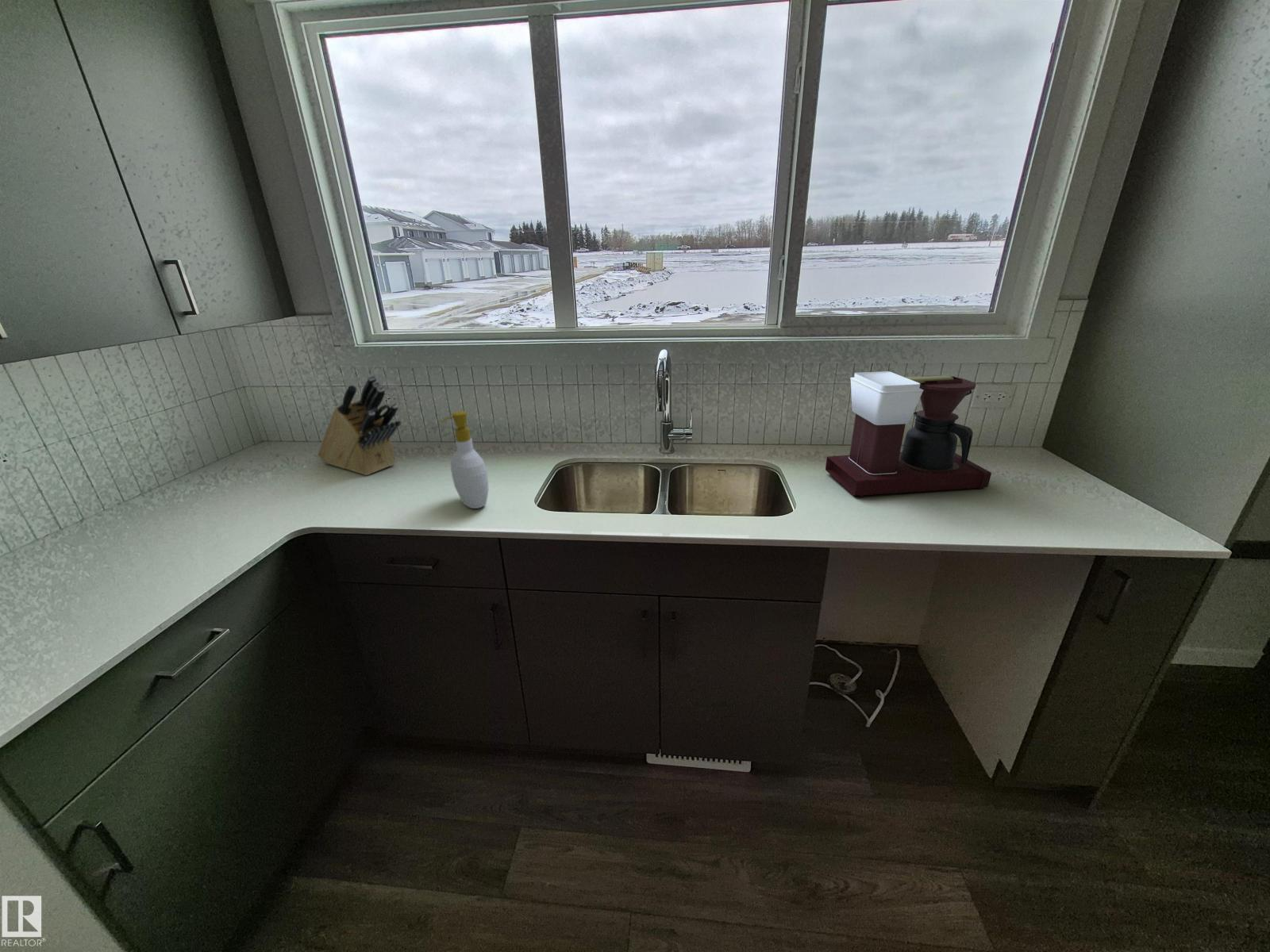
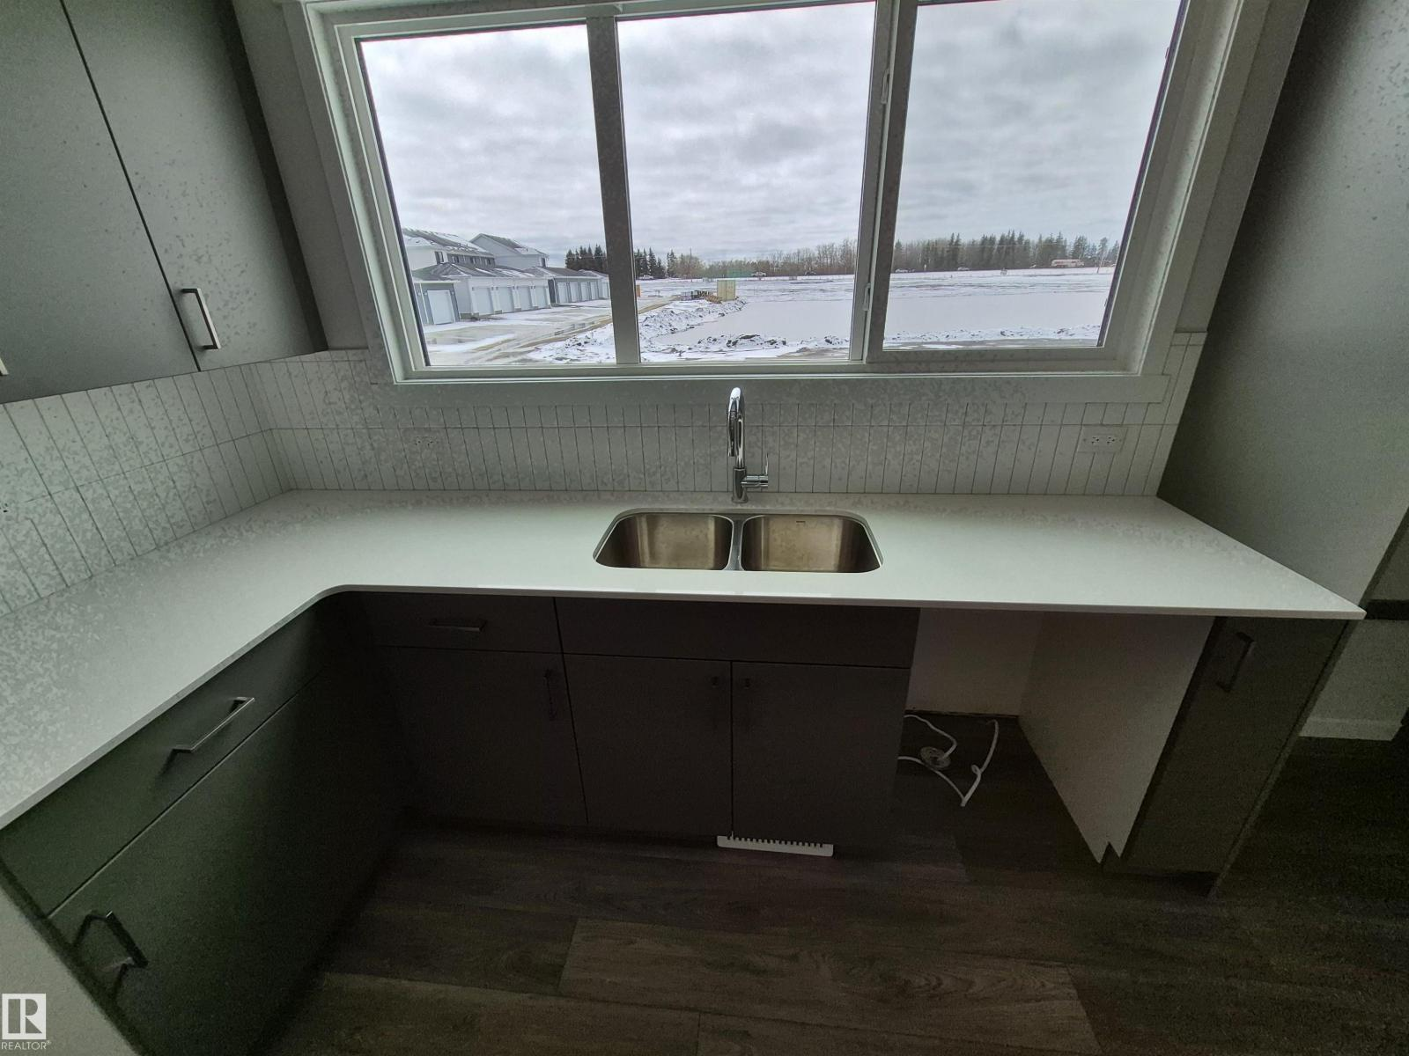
- knife block [317,374,402,476]
- soap bottle [440,410,490,509]
- coffee maker [825,370,992,498]
